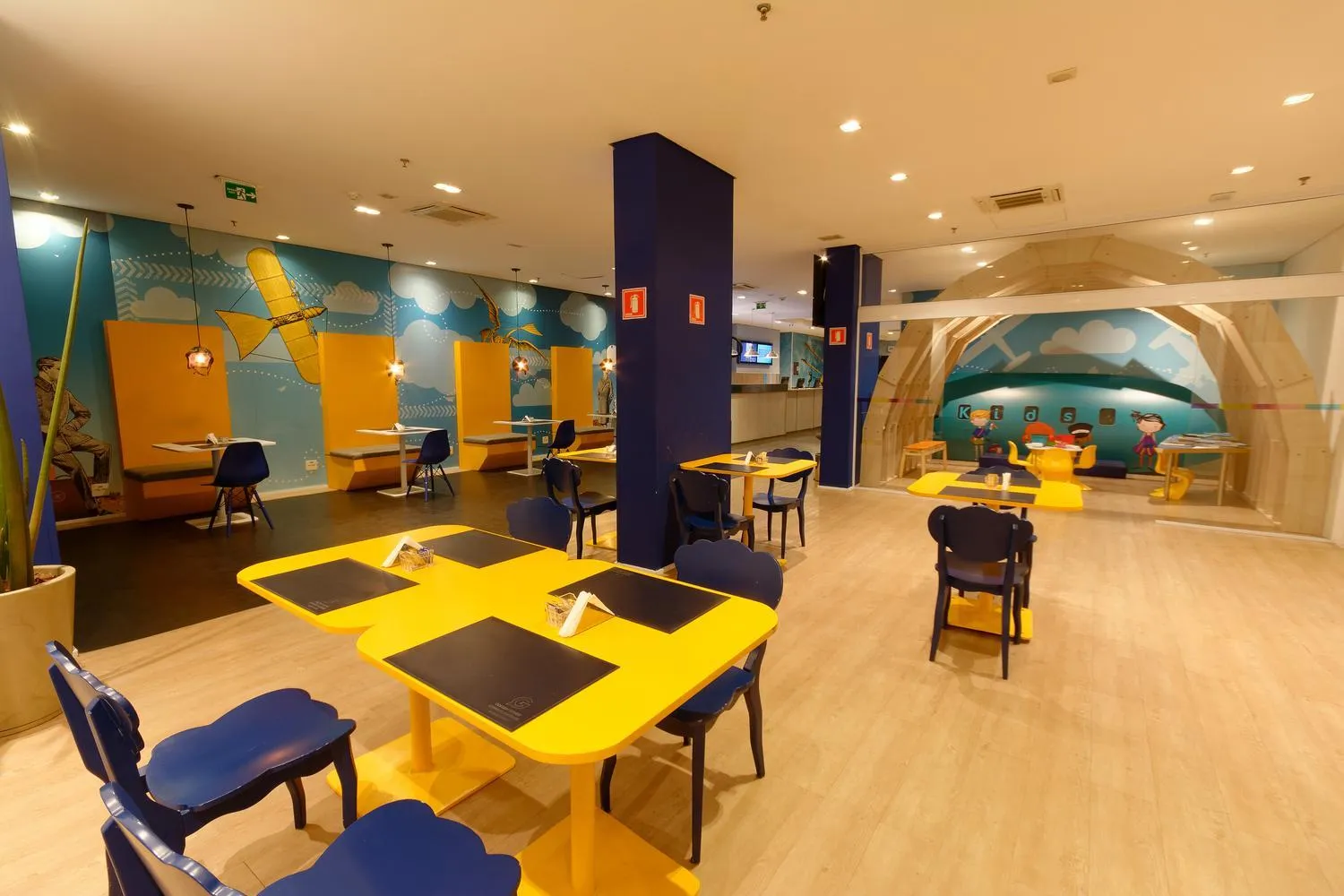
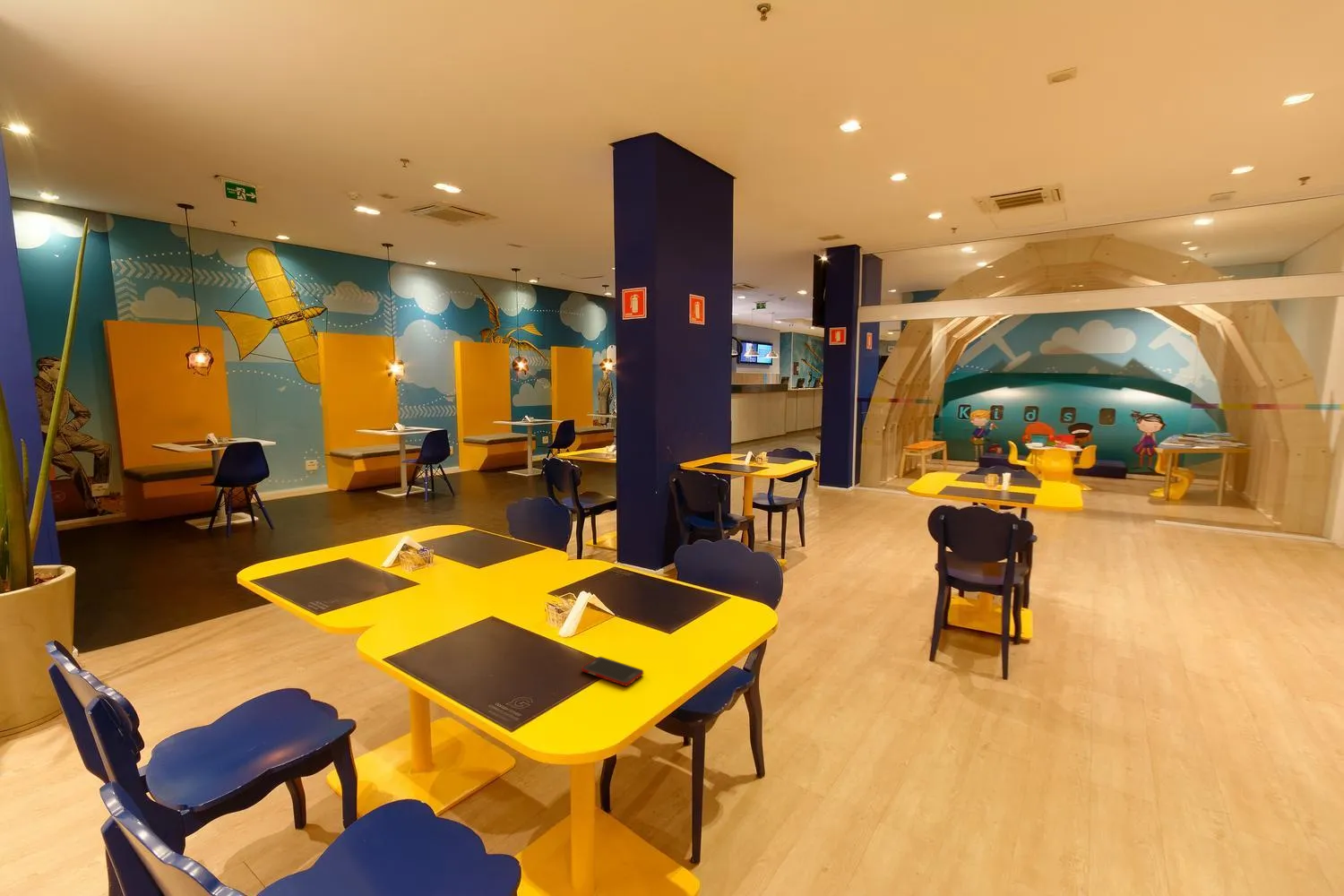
+ cell phone [581,656,644,687]
